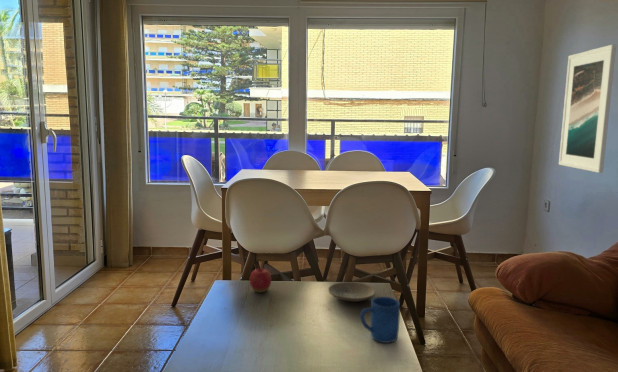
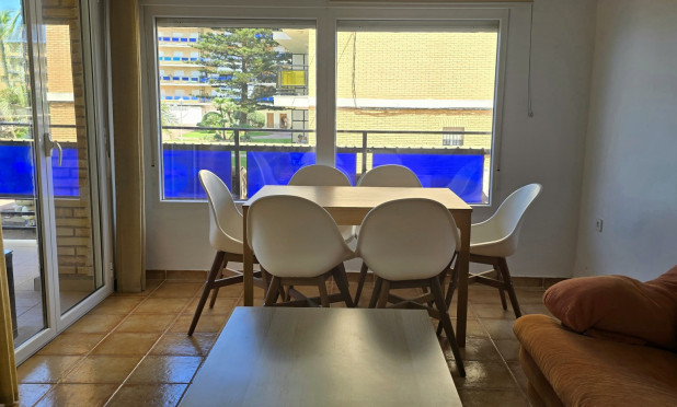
- plate [327,281,376,303]
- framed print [558,43,617,174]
- mug [359,296,401,344]
- apple [249,263,272,293]
